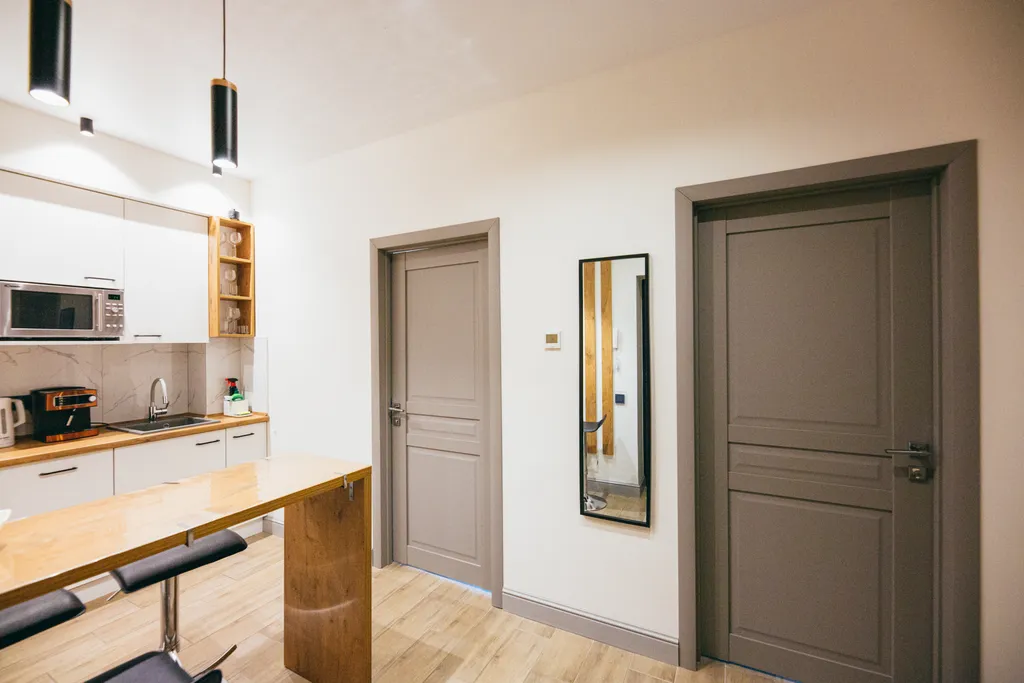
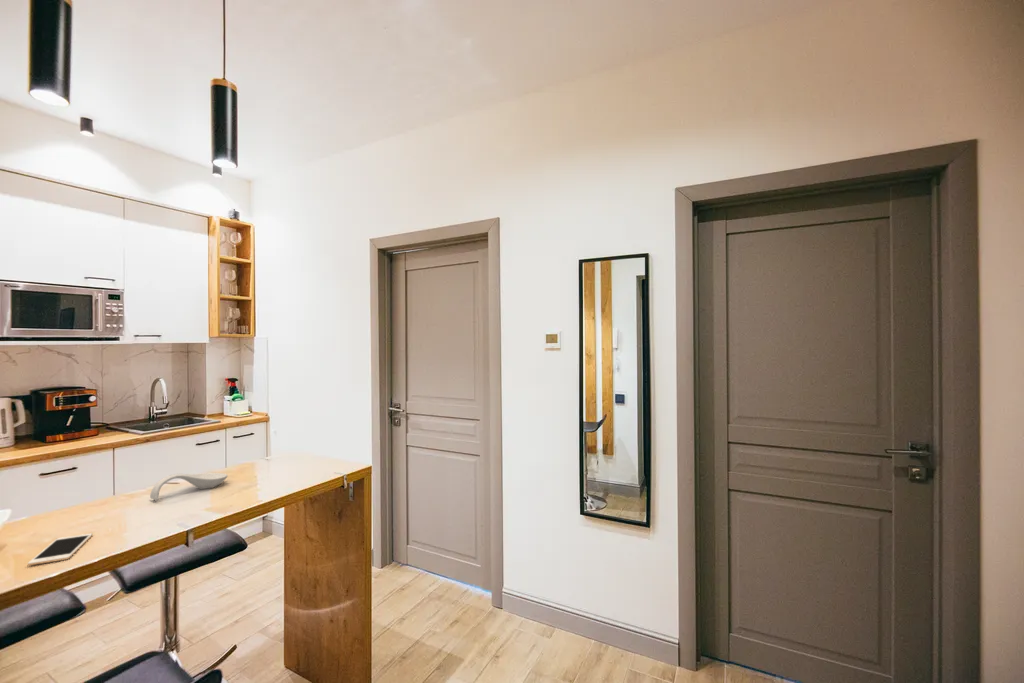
+ spoon rest [149,472,229,501]
+ cell phone [27,532,94,566]
